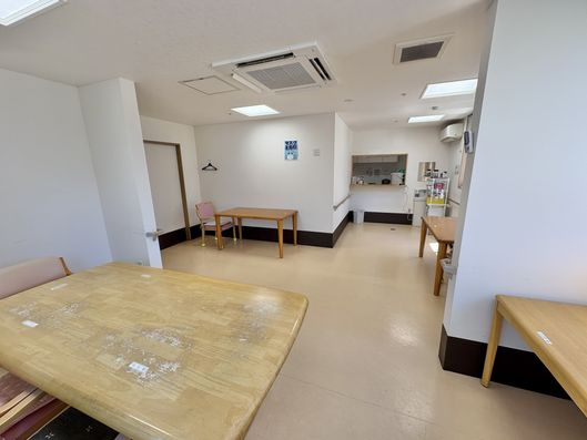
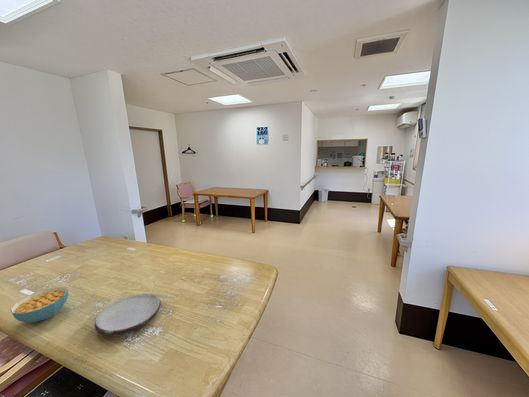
+ cereal bowl [9,286,69,323]
+ plate [93,293,162,336]
